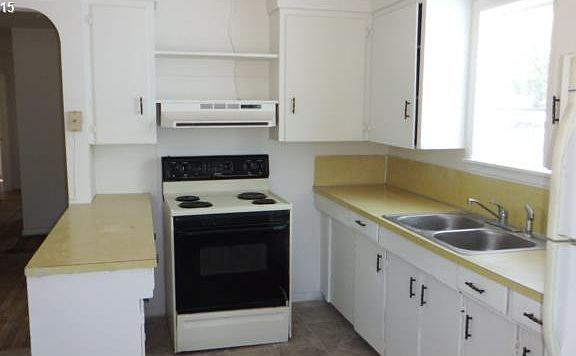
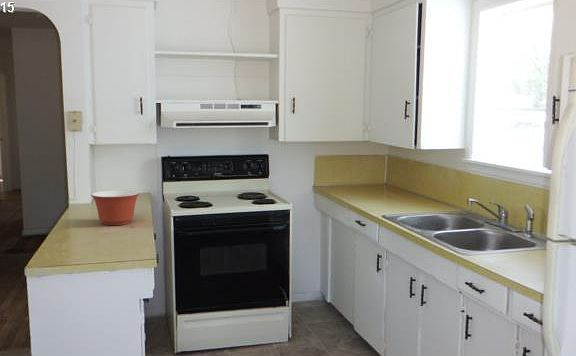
+ mixing bowl [90,189,141,226]
